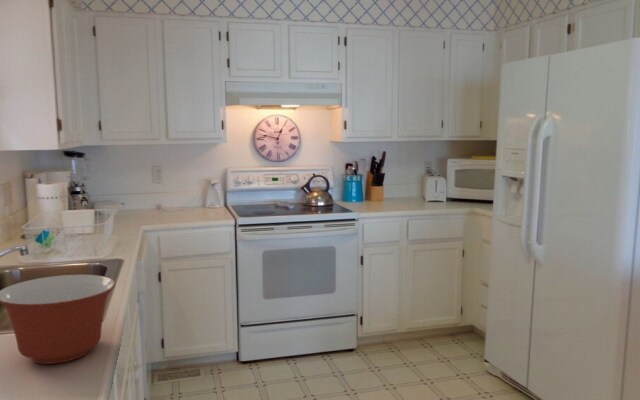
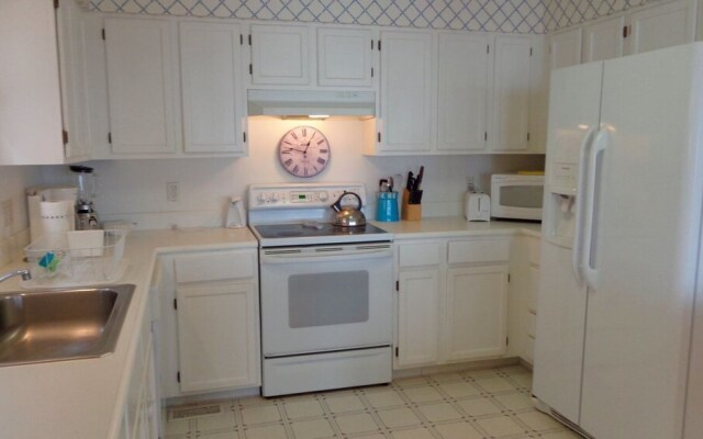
- mixing bowl [0,274,116,365]
